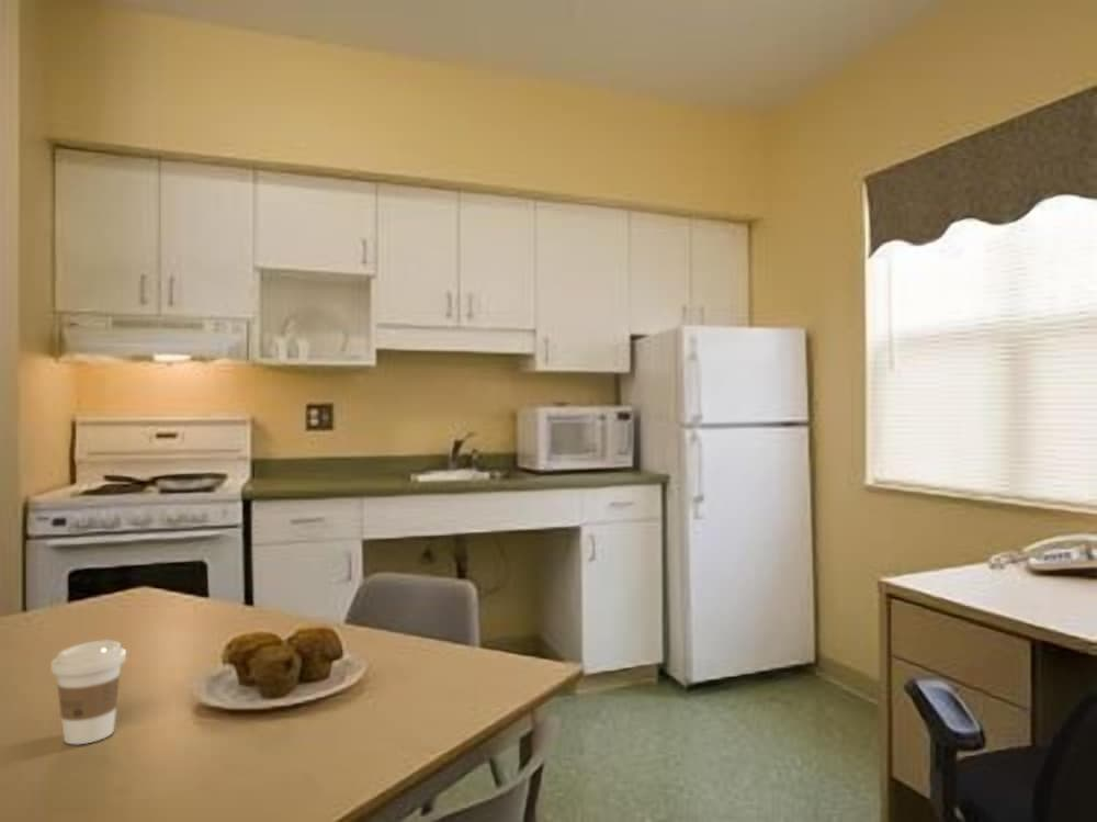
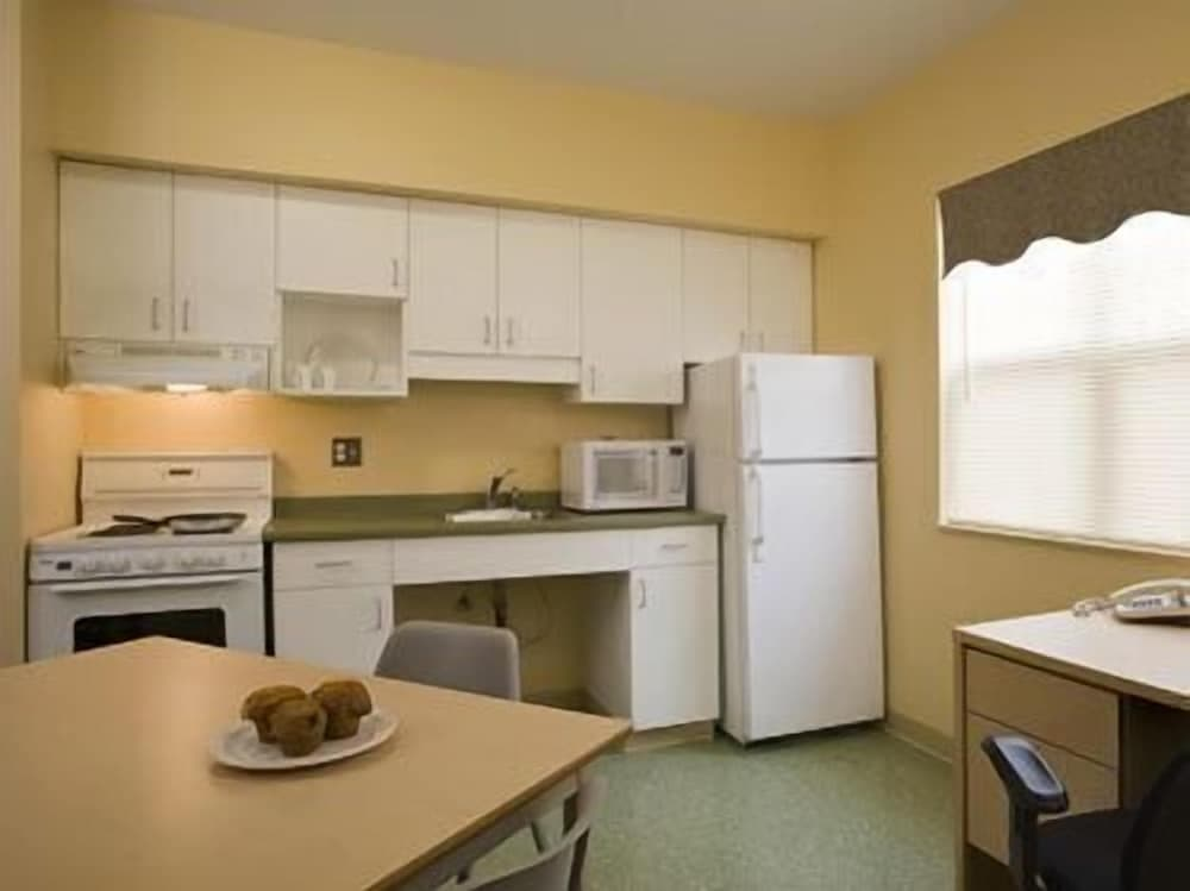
- coffee cup [49,639,127,745]
